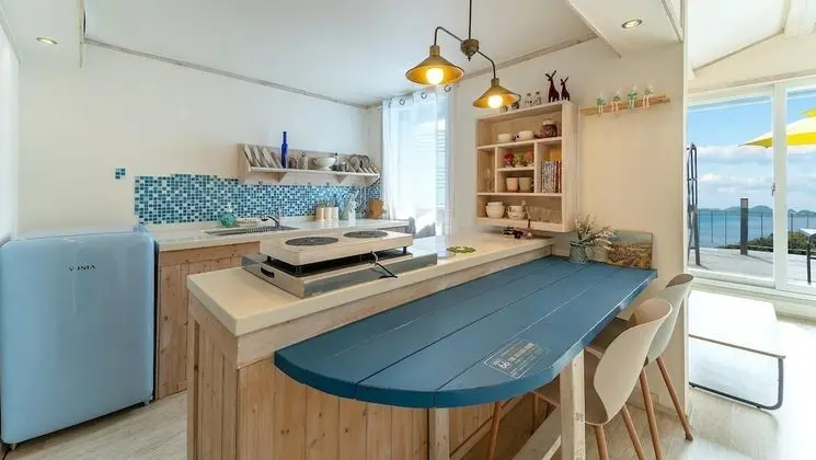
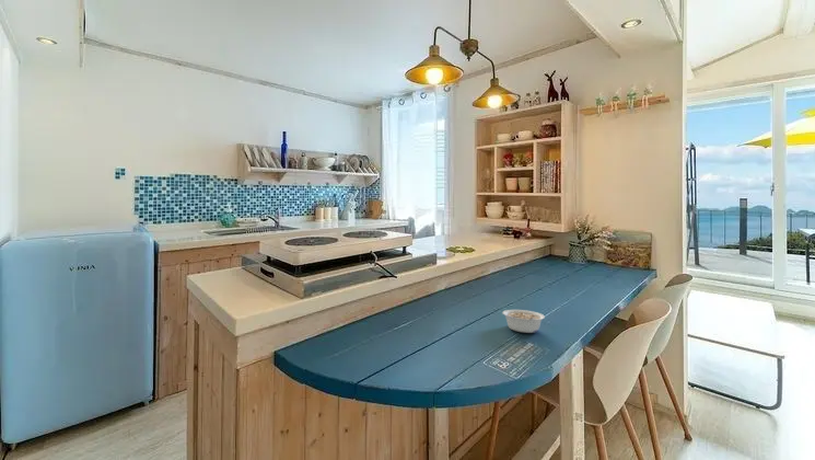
+ legume [501,309,546,334]
